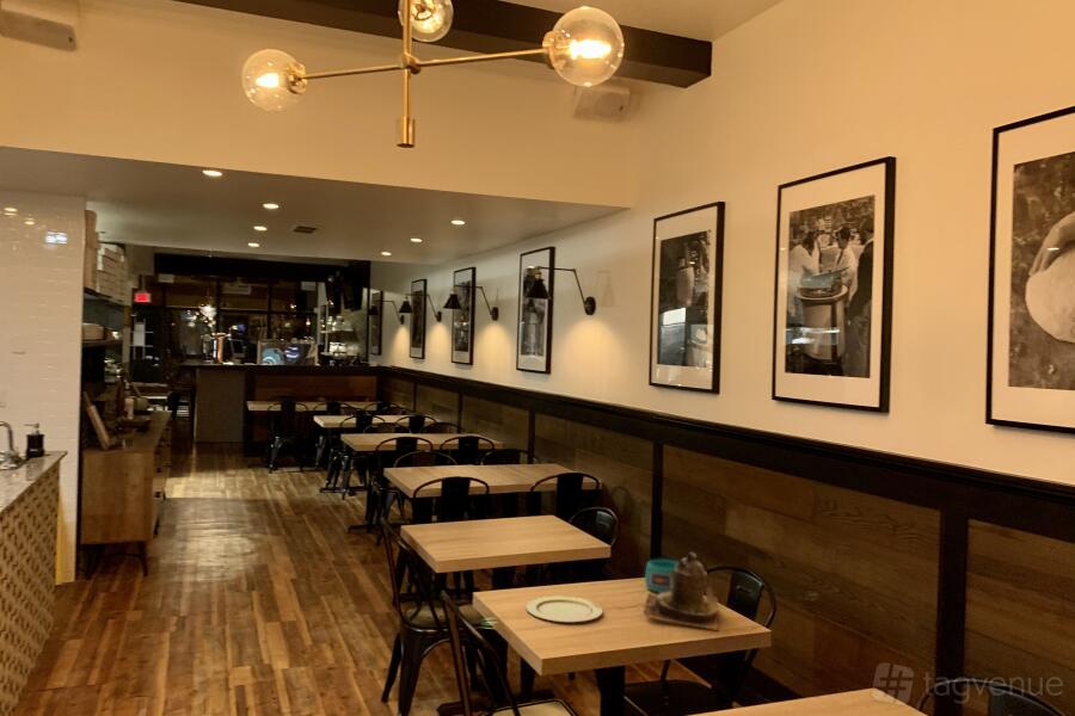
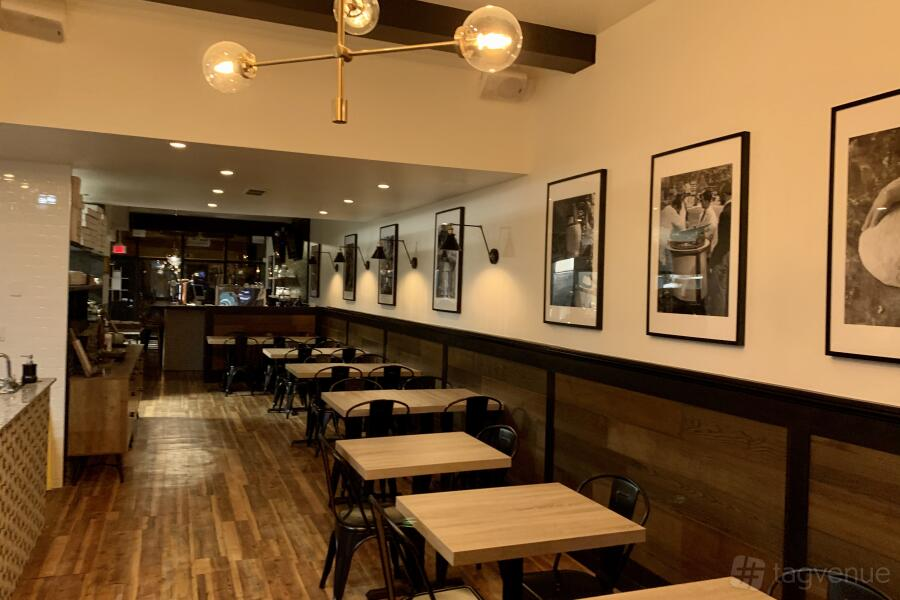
- cup [644,558,680,594]
- plate [526,595,604,624]
- teapot [641,551,719,631]
